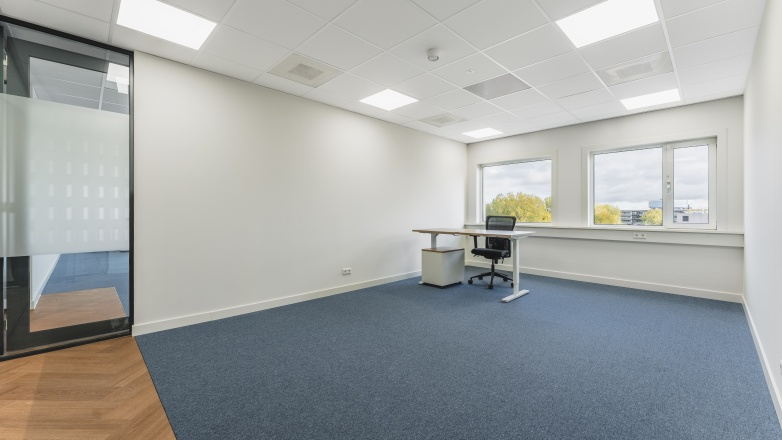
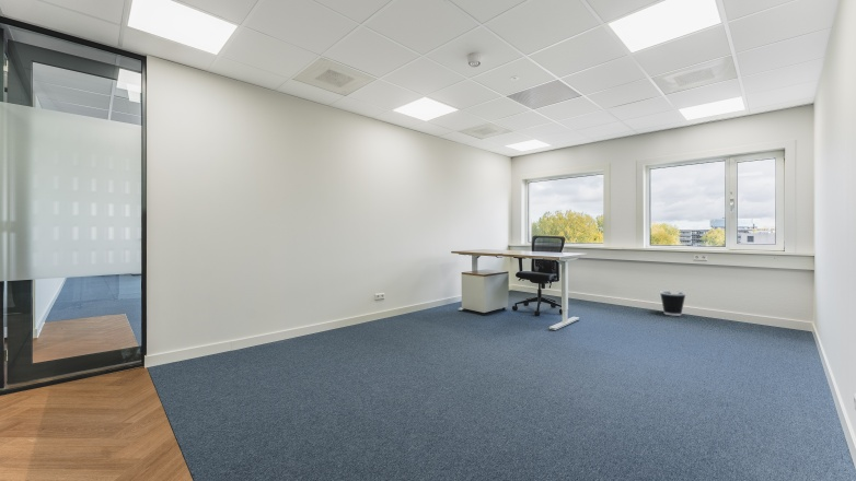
+ wastebasket [659,290,687,317]
